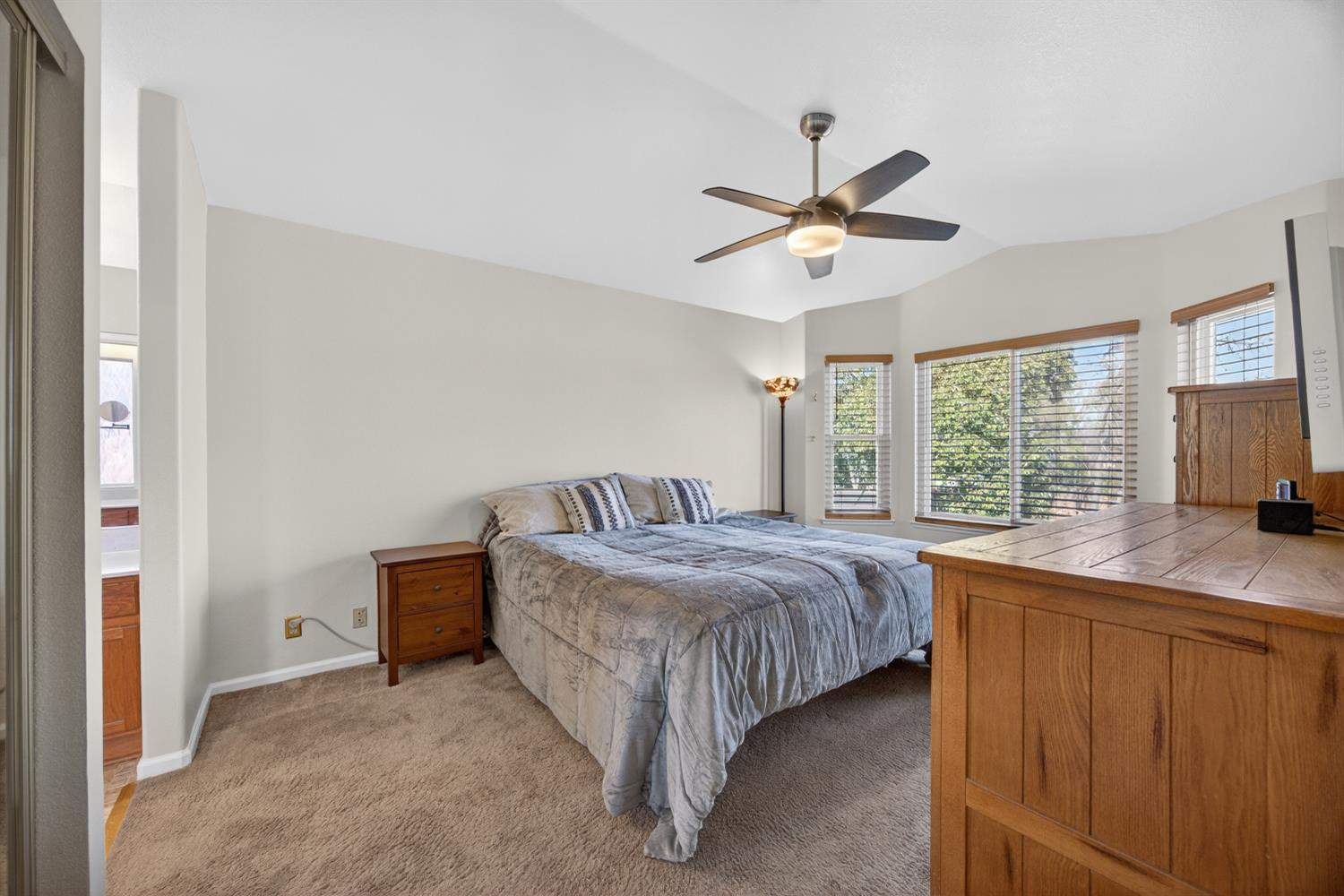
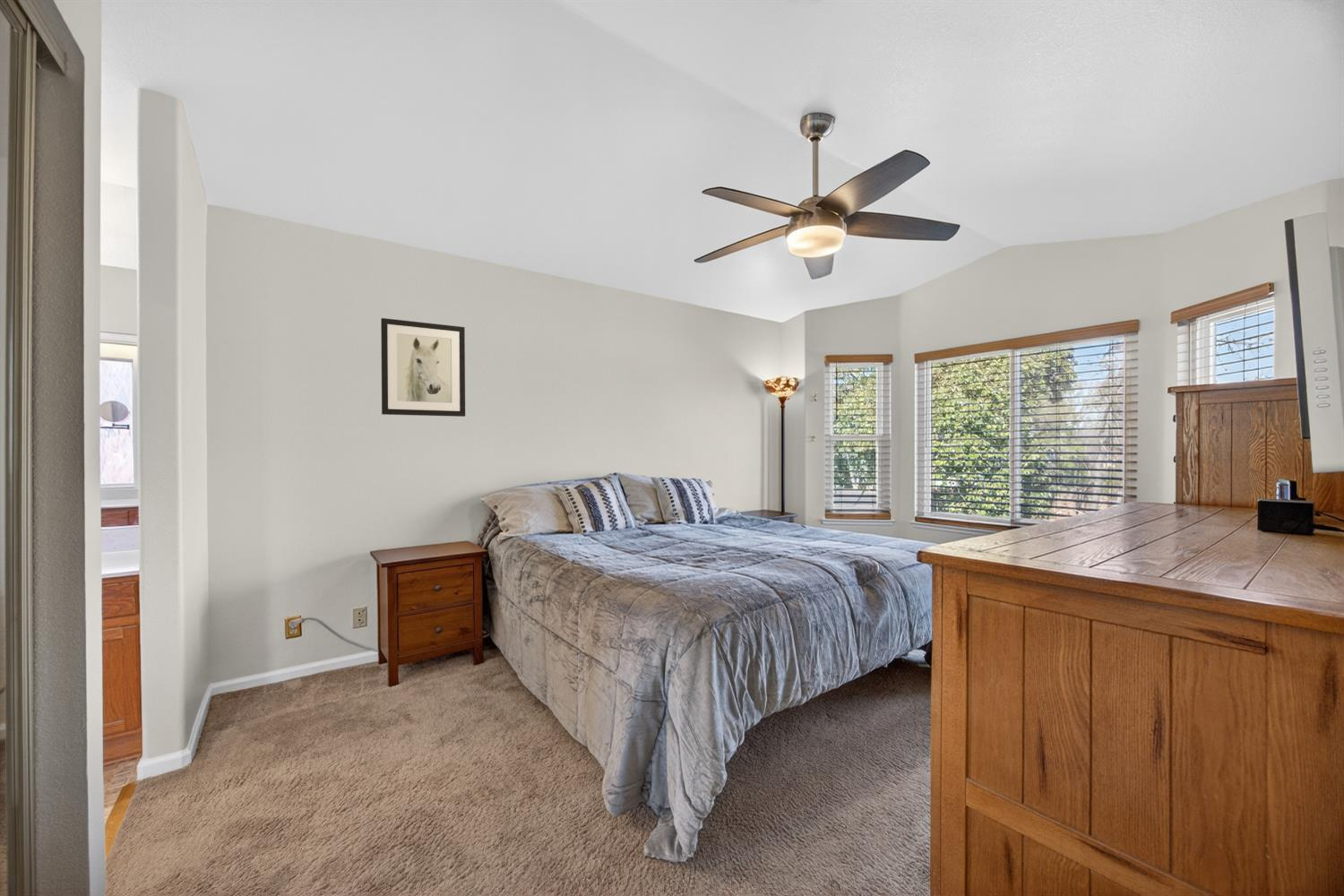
+ wall art [380,317,466,418]
